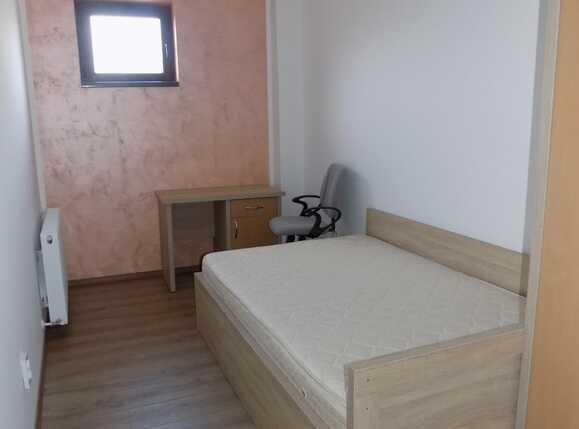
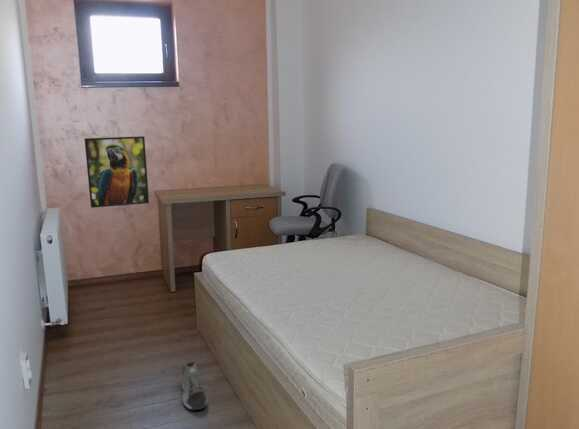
+ sneaker [181,361,208,411]
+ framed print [84,135,150,209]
